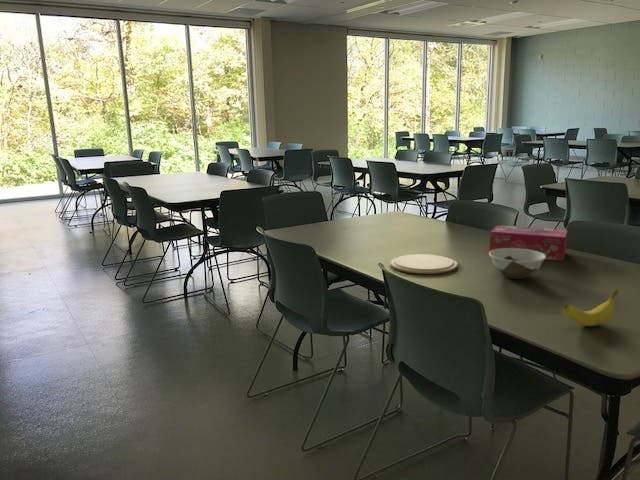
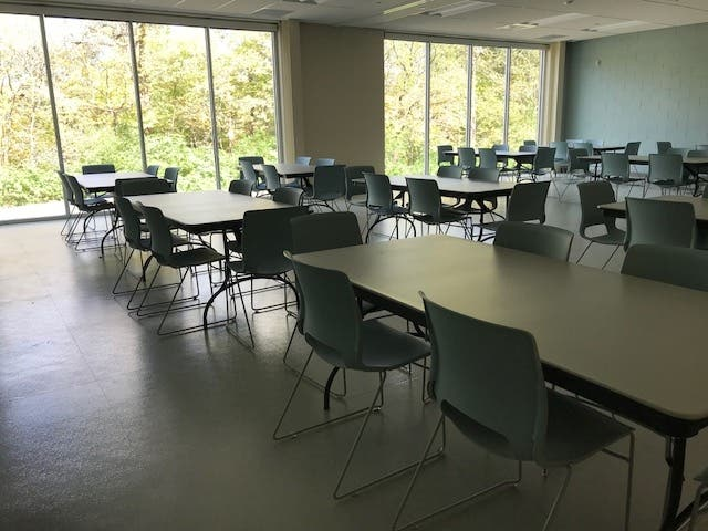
- bowl [488,248,546,280]
- banana [562,288,619,327]
- tissue box [489,224,569,262]
- plate [389,253,459,275]
